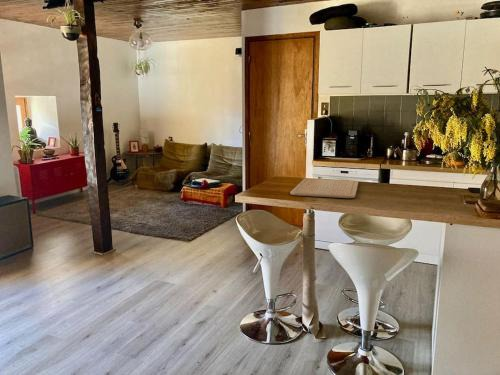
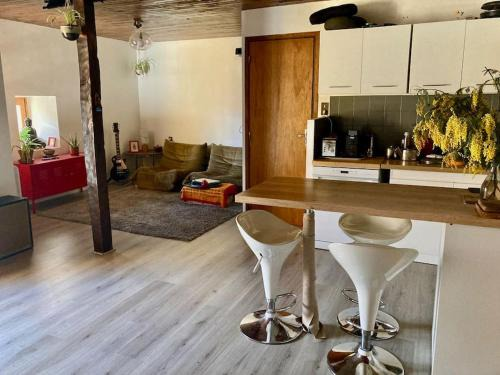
- chopping board [289,178,359,199]
